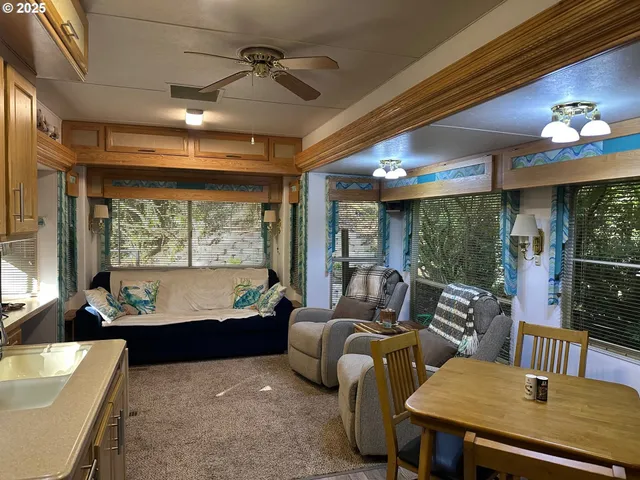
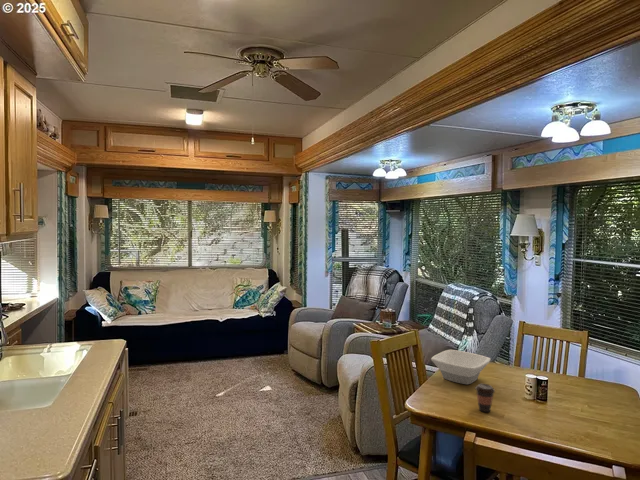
+ coffee cup [474,383,496,413]
+ bowl [430,349,492,385]
